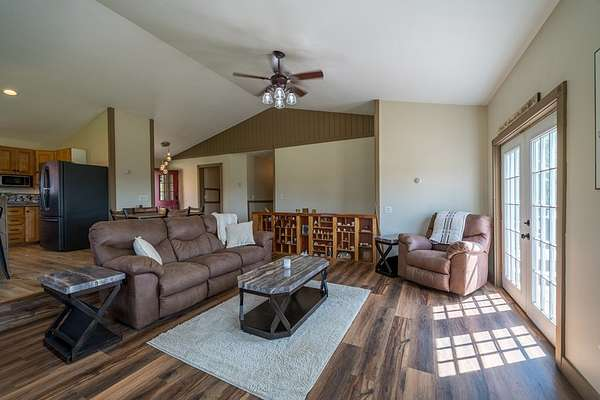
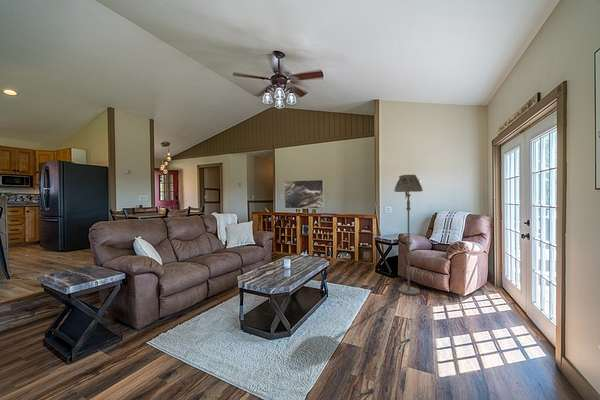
+ floor lamp [394,174,424,296]
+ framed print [284,179,325,210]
